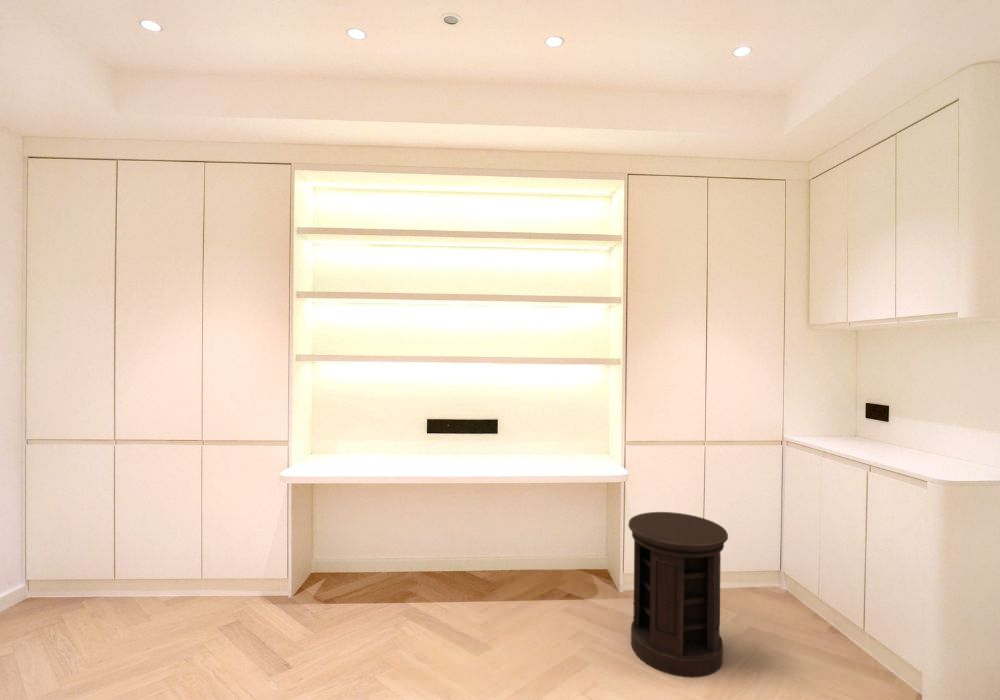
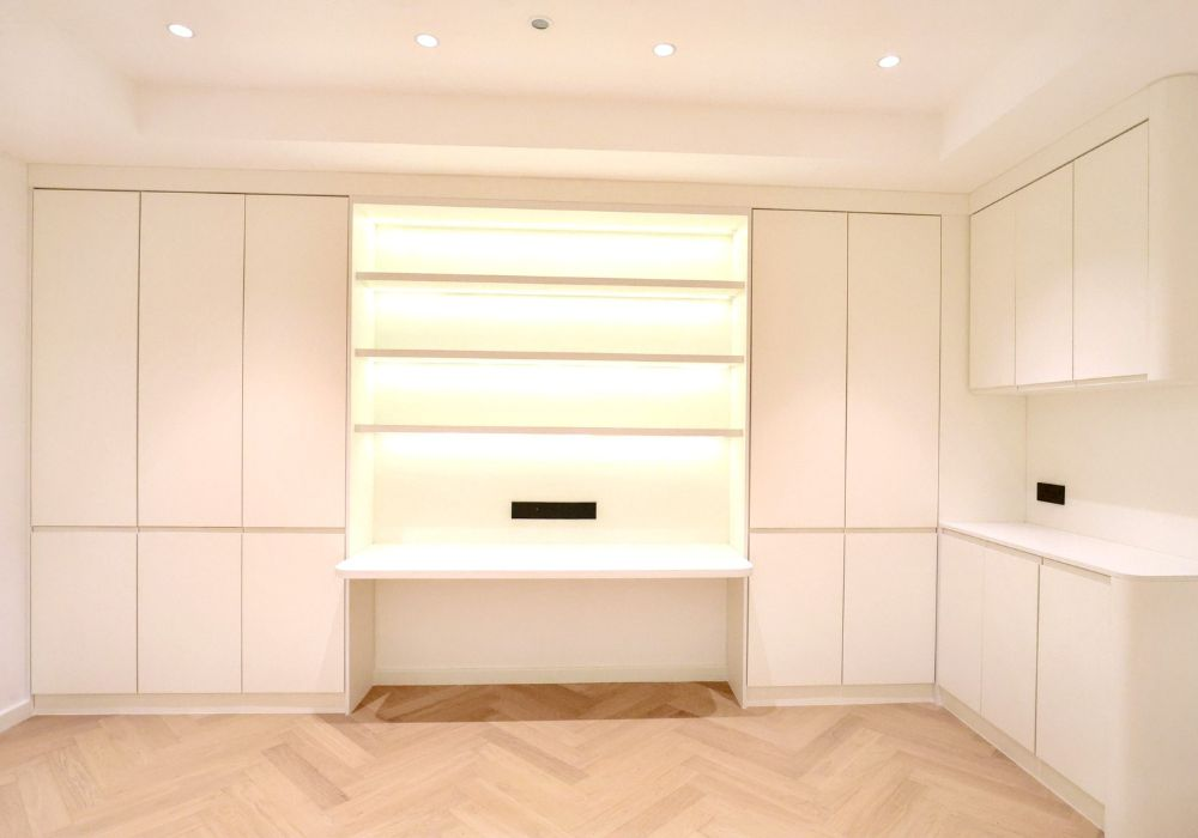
- side table [627,511,729,679]
